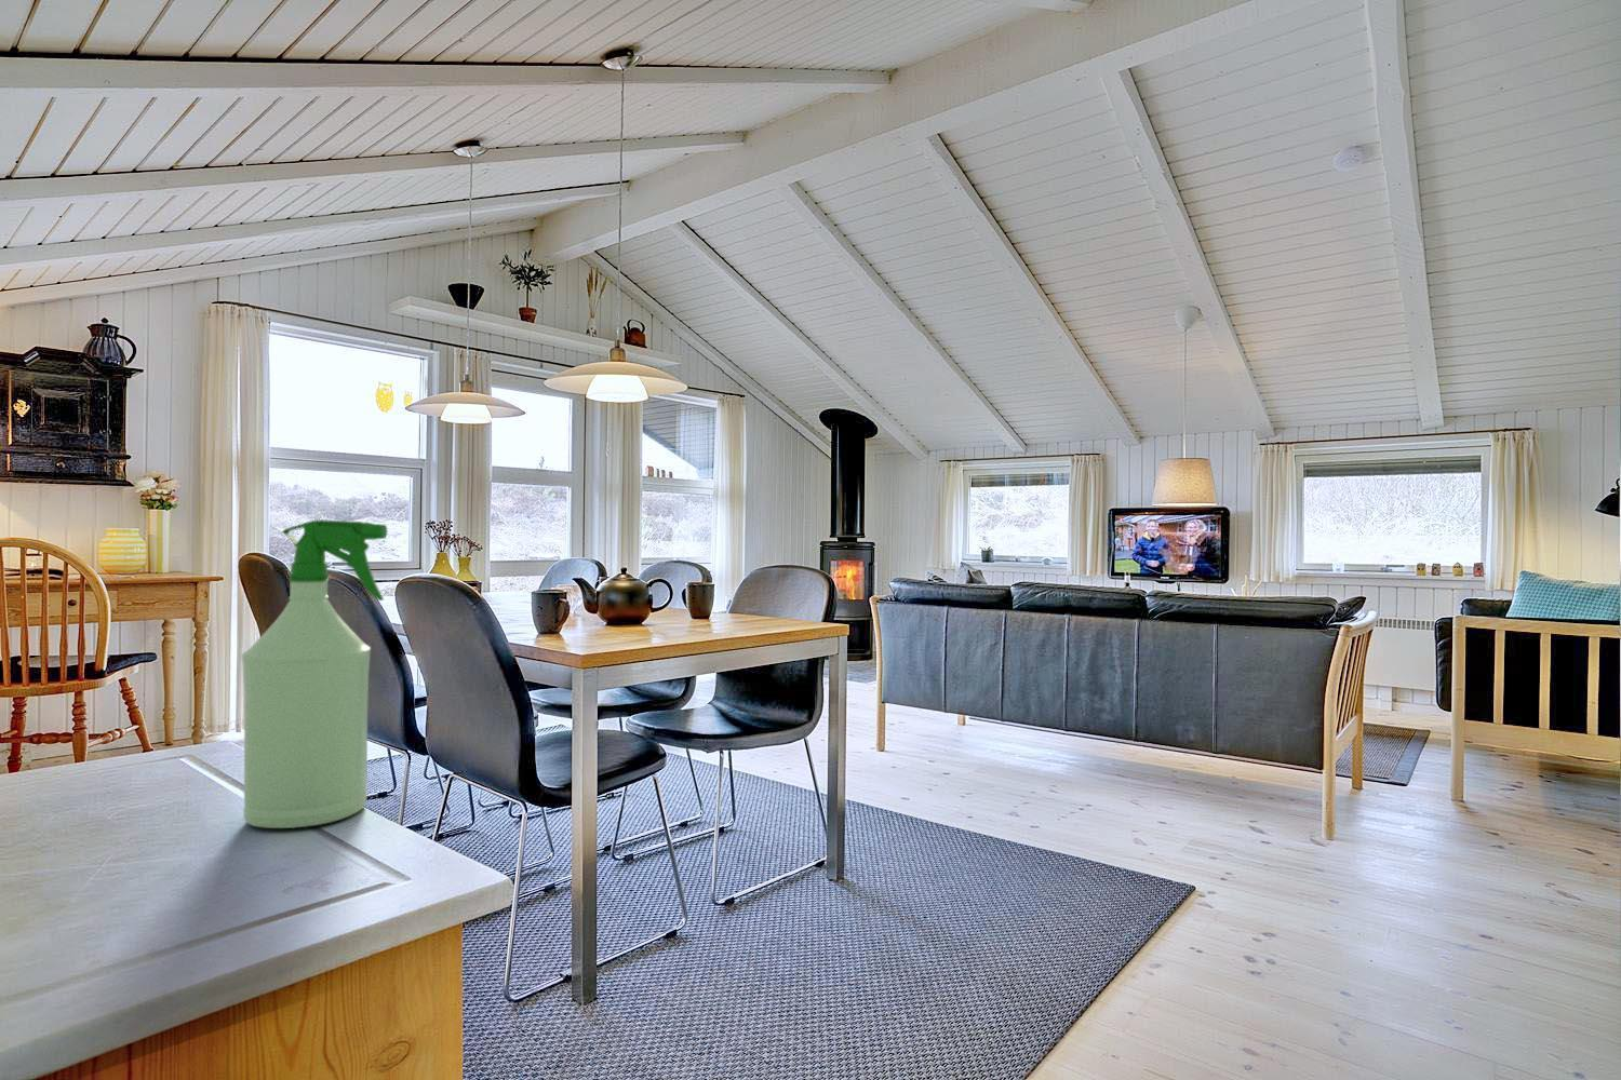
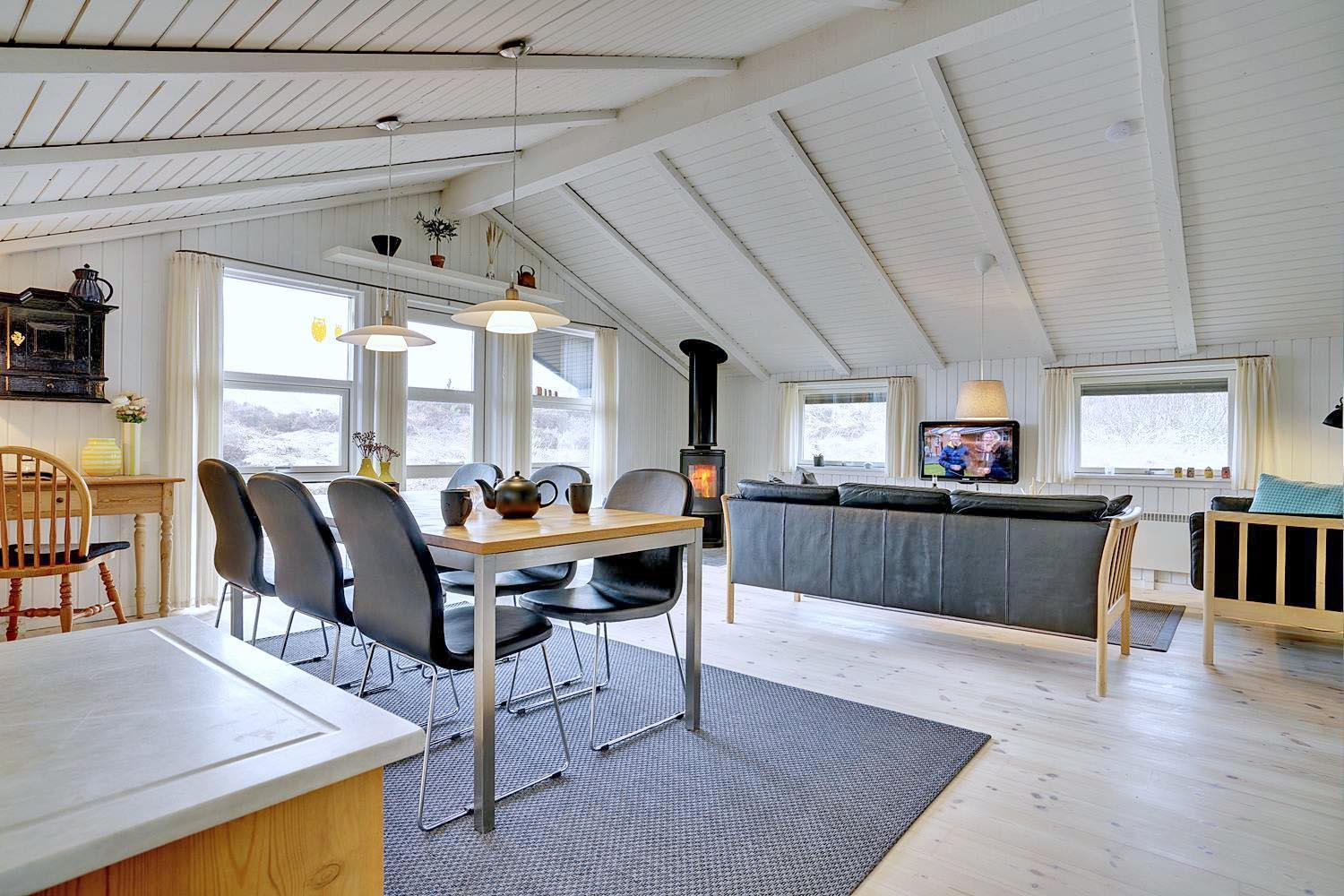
- spray bottle [240,520,388,829]
